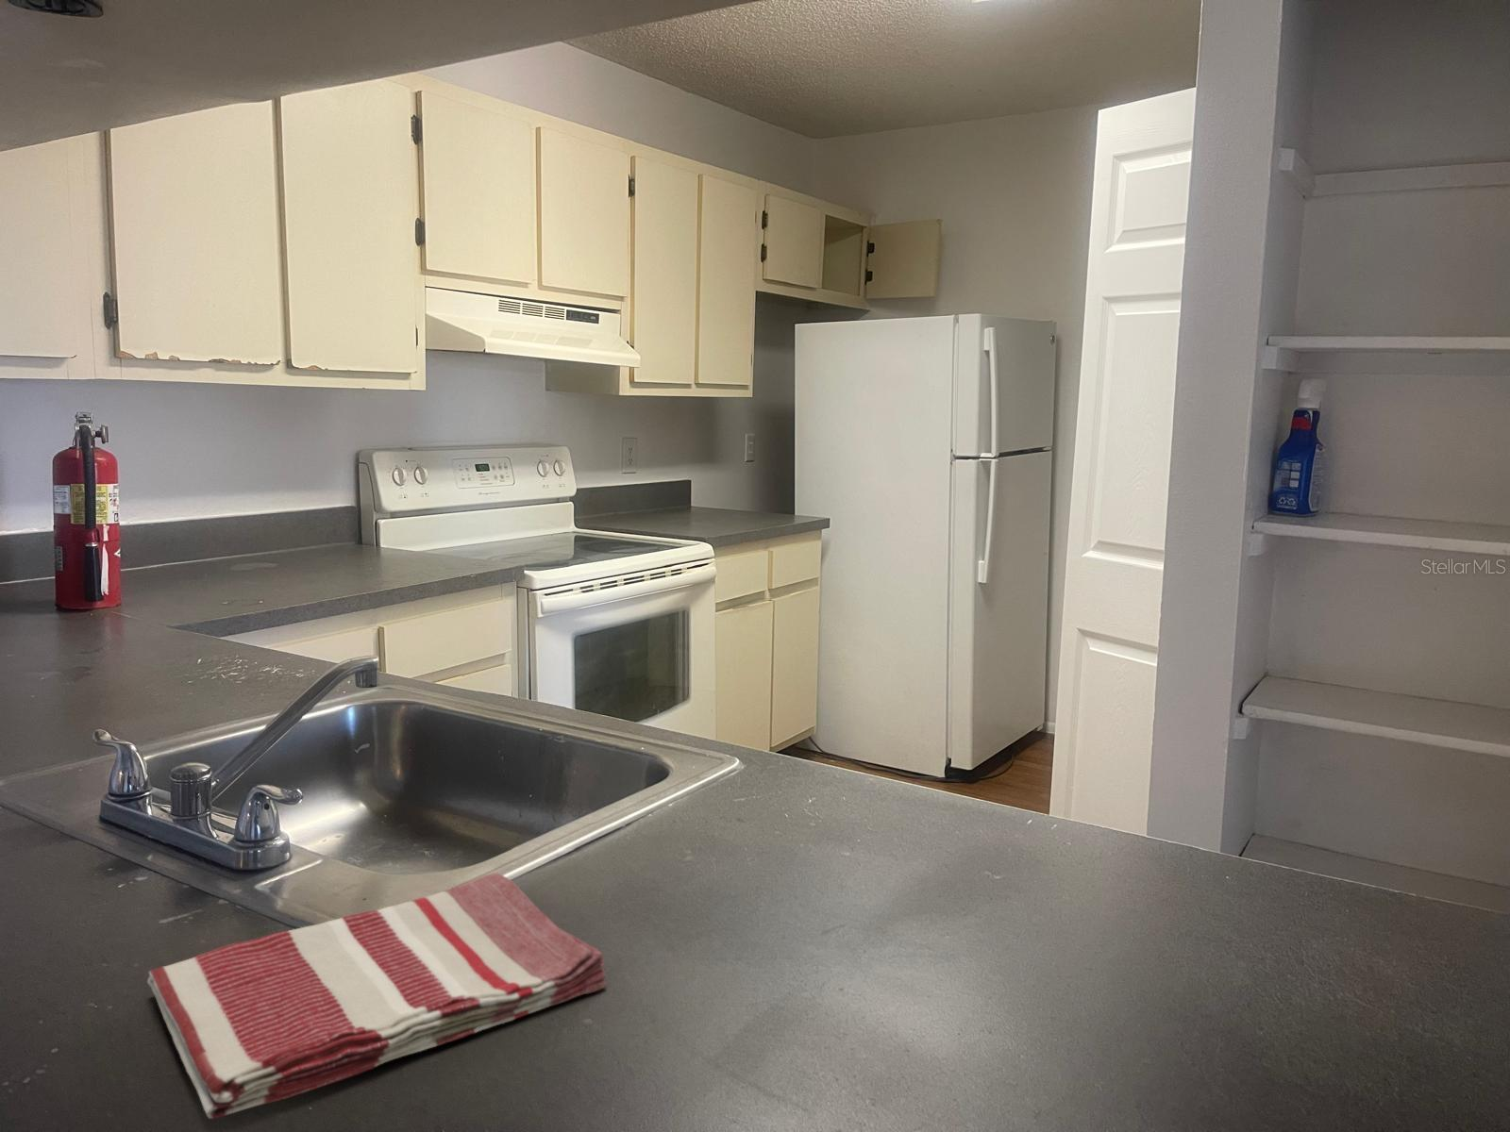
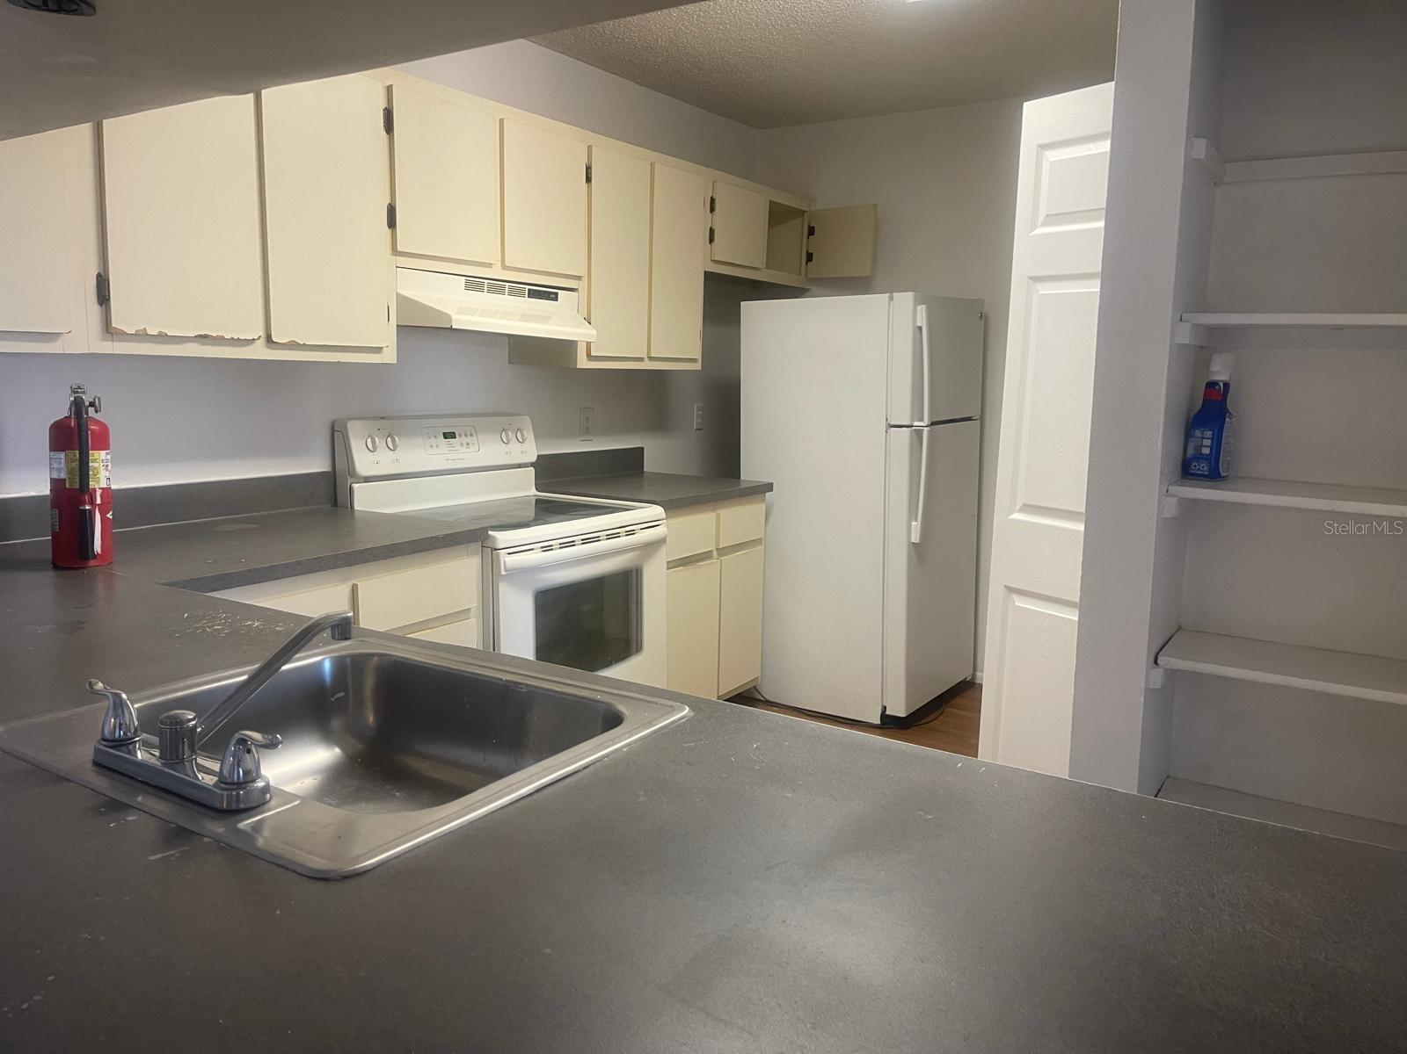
- dish towel [146,873,606,1120]
